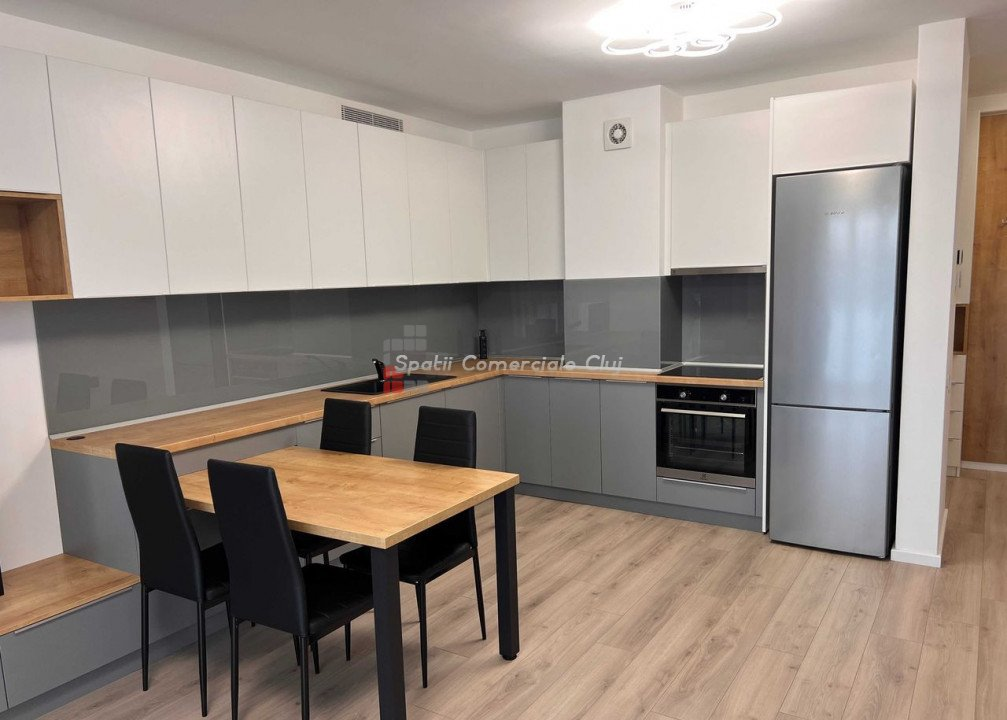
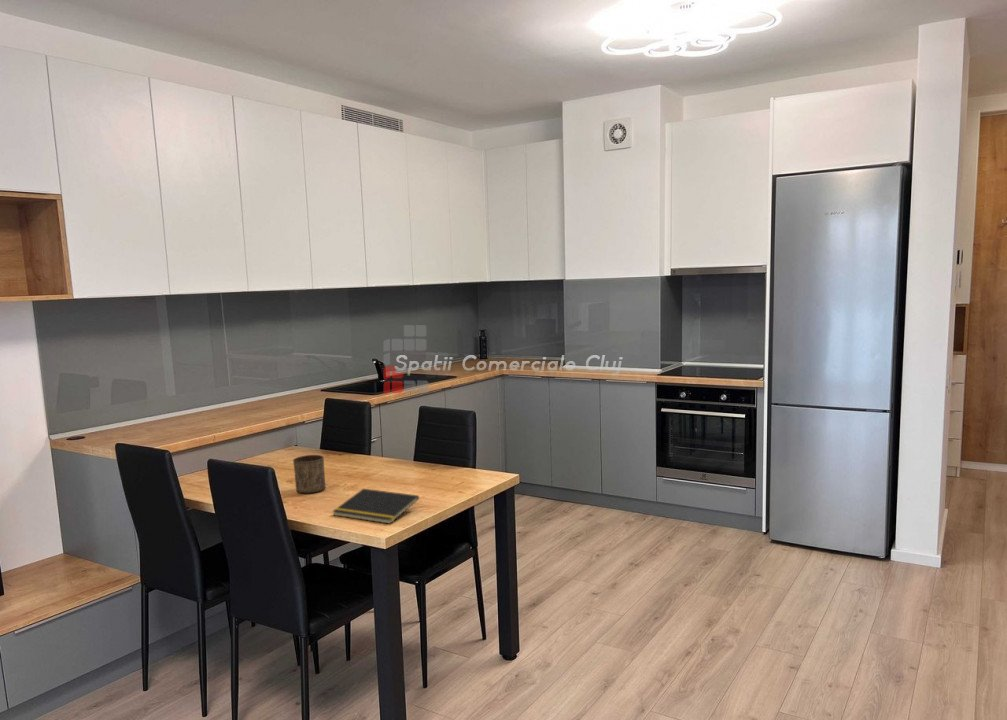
+ cup [292,454,327,494]
+ notepad [331,488,420,525]
